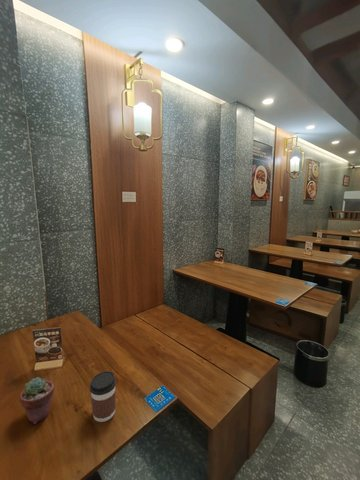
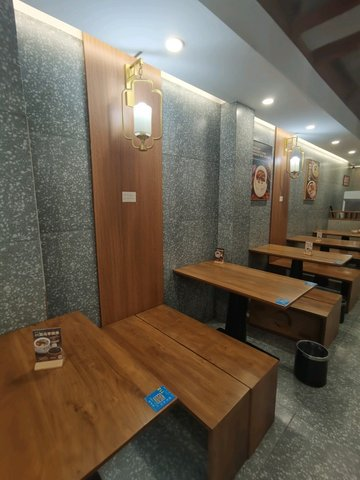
- coffee cup [89,370,117,423]
- potted succulent [19,376,55,425]
